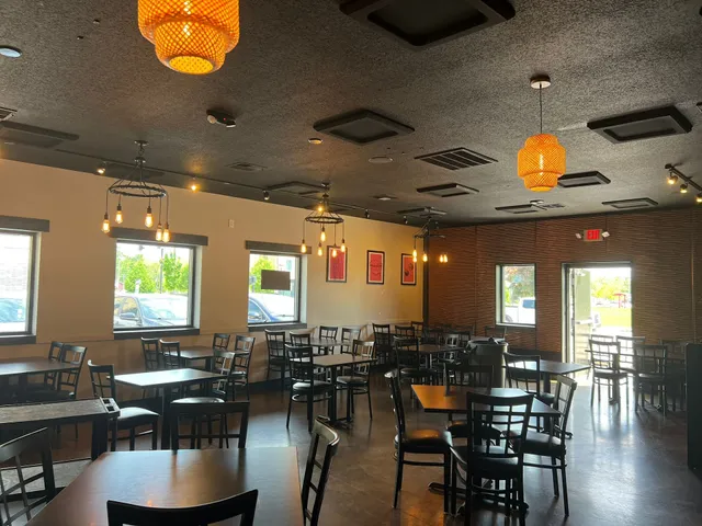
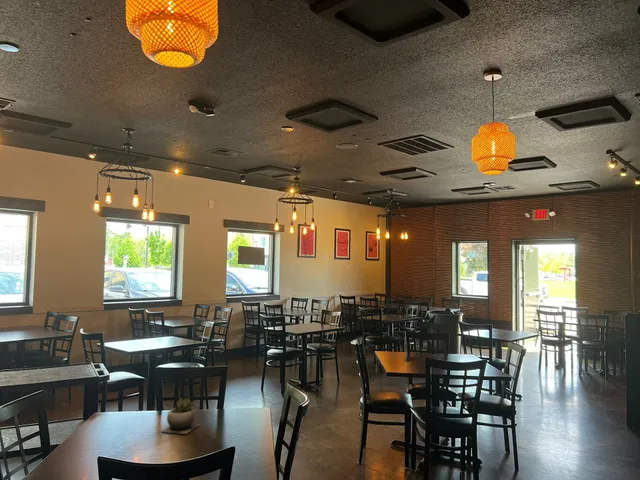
+ succulent plant [160,396,199,435]
